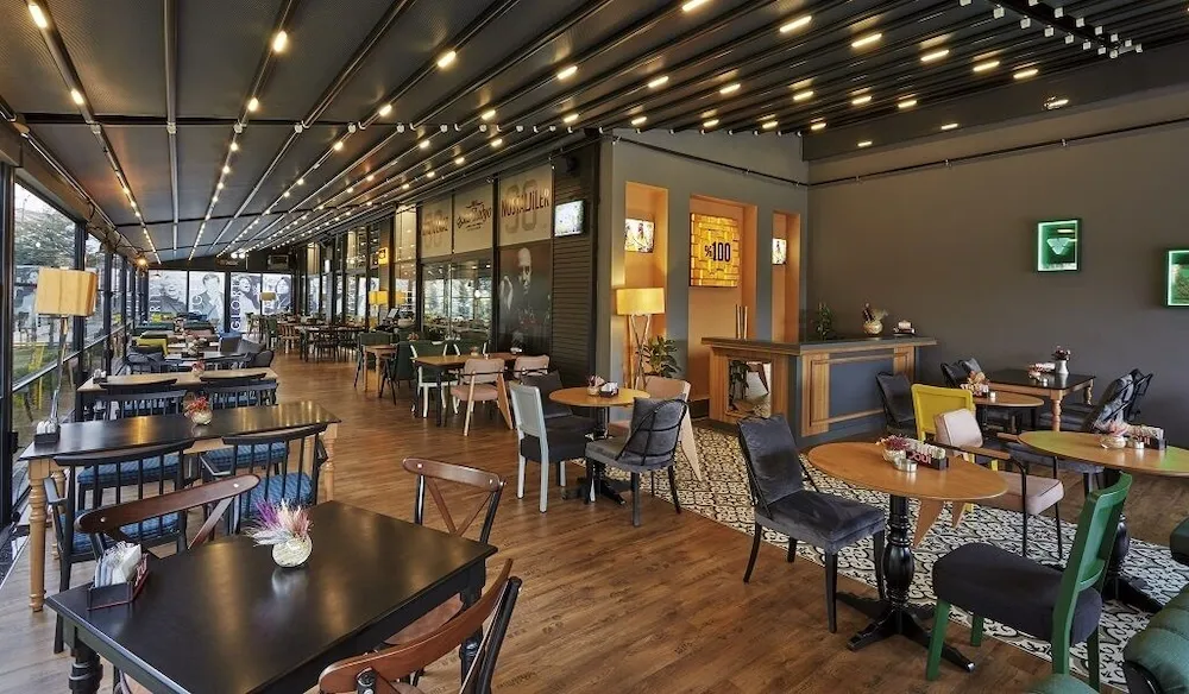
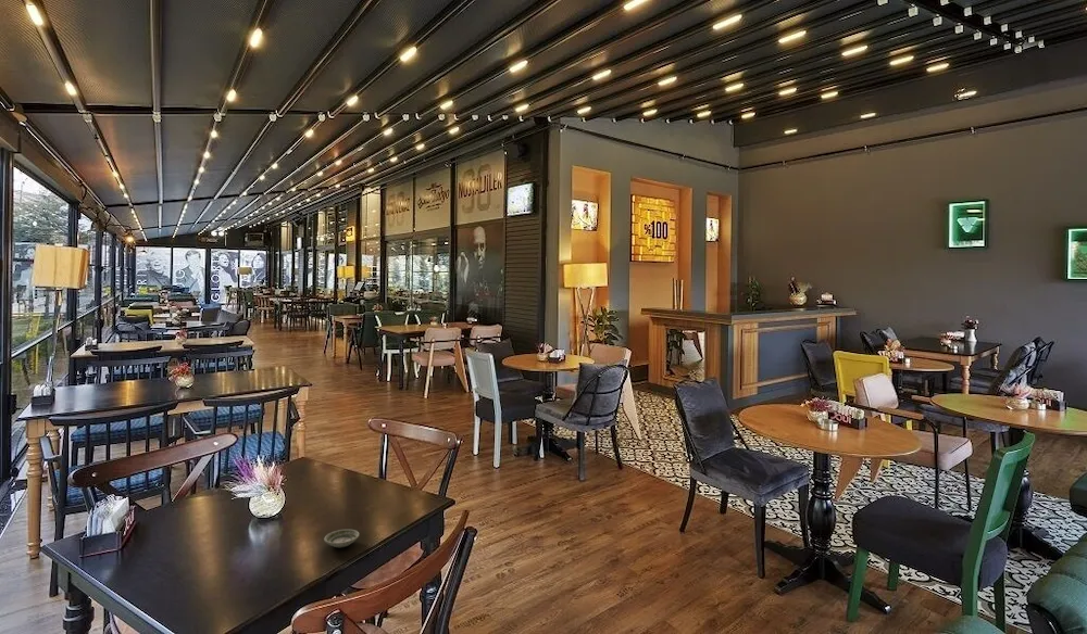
+ saucer [323,529,360,548]
